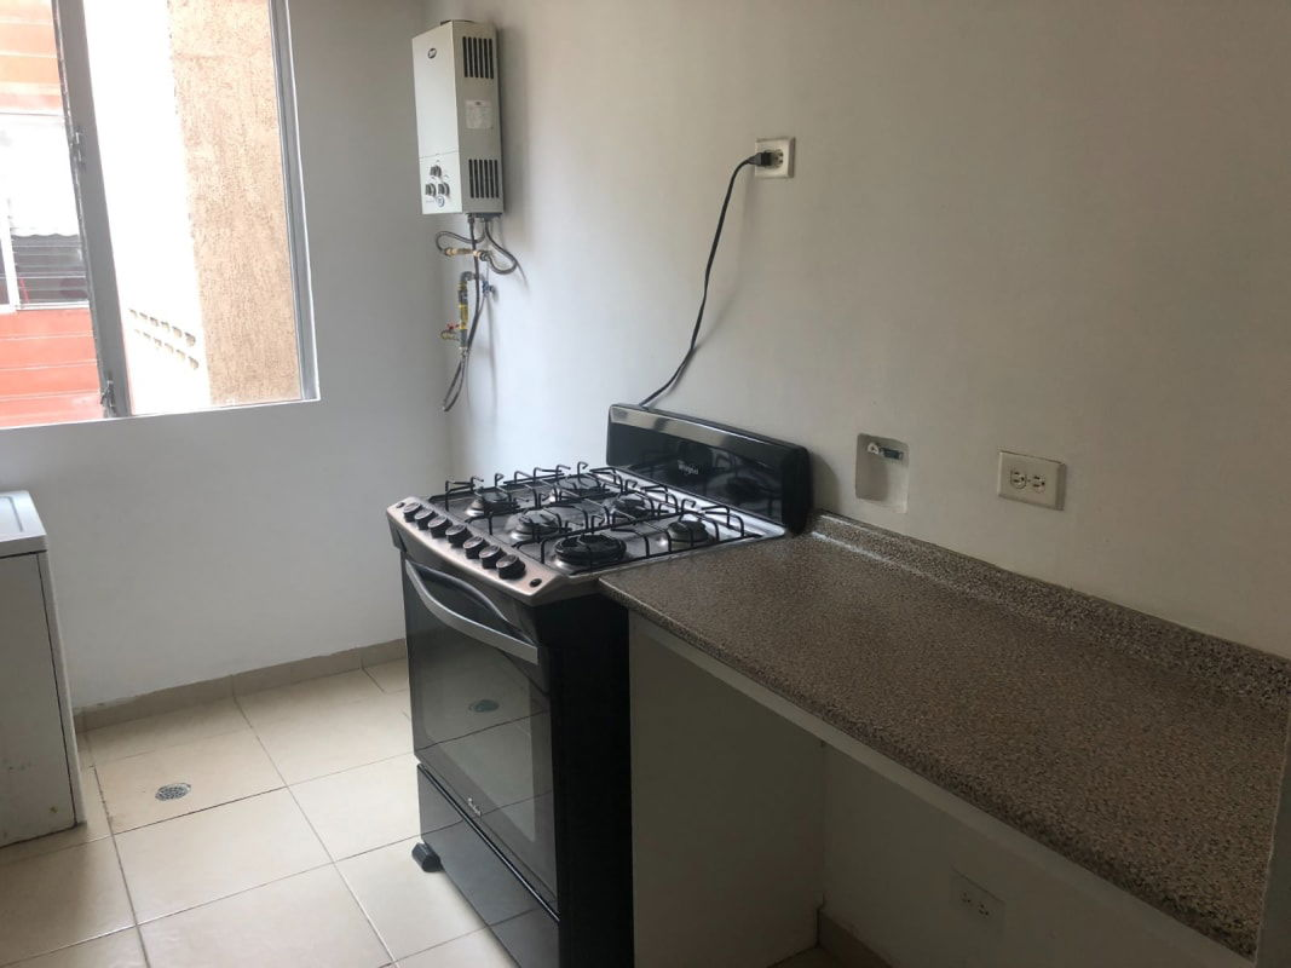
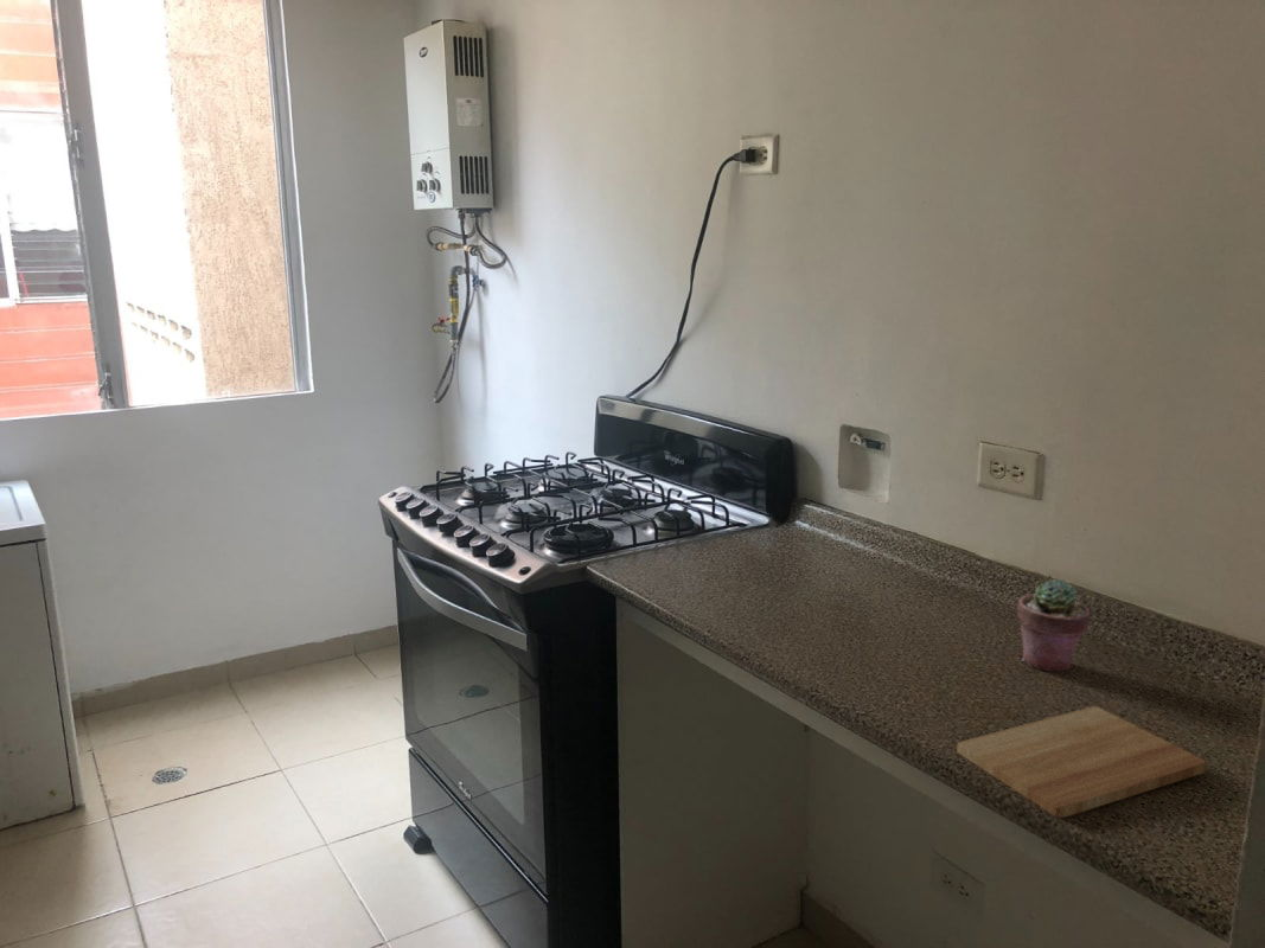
+ cutting board [956,705,1207,819]
+ potted succulent [1016,578,1092,673]
